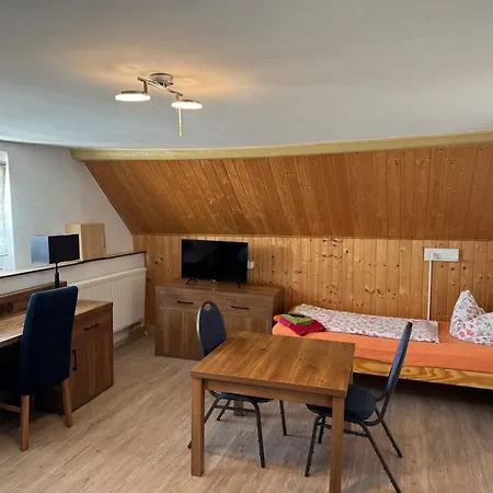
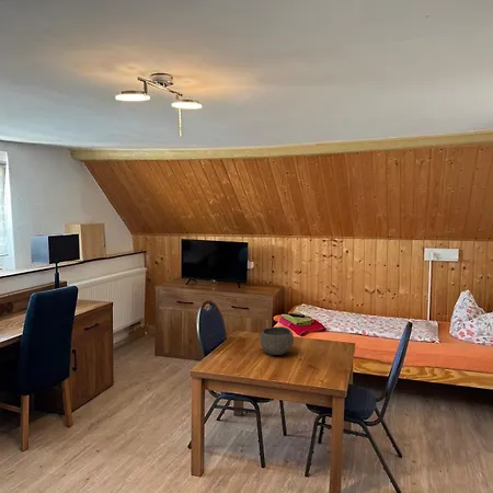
+ bowl [259,325,295,356]
